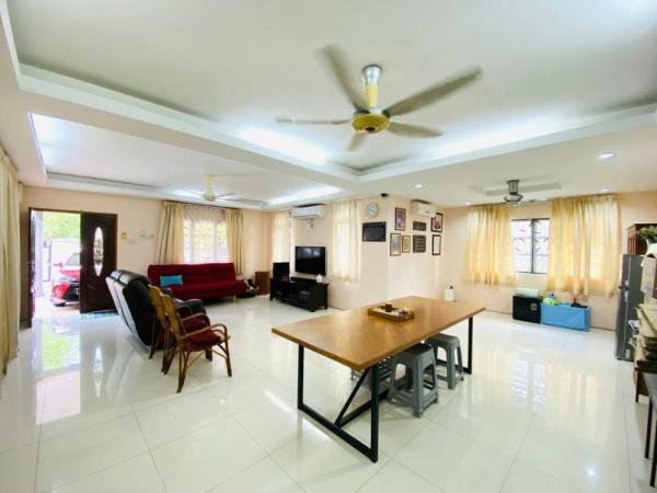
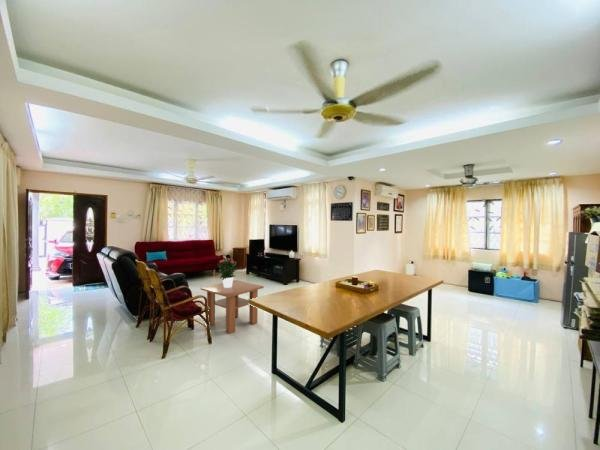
+ coffee table [200,279,265,335]
+ potted flower [217,257,238,288]
